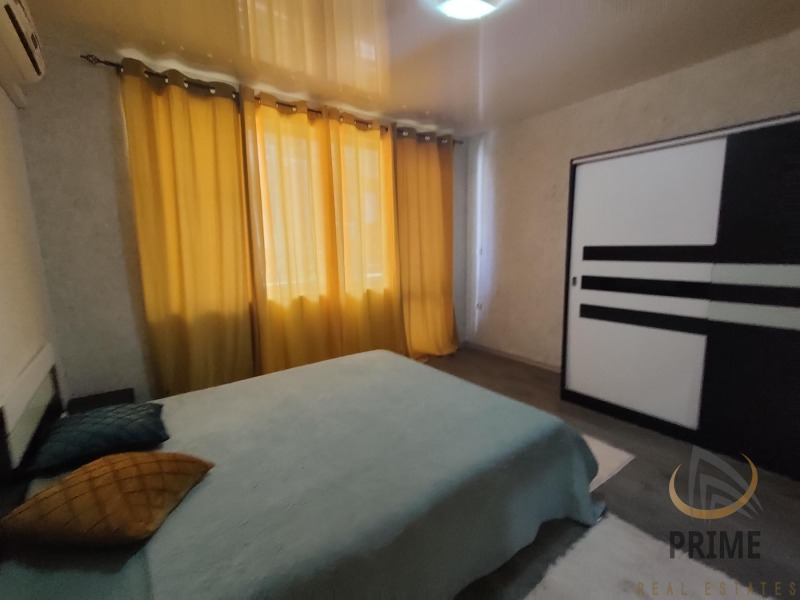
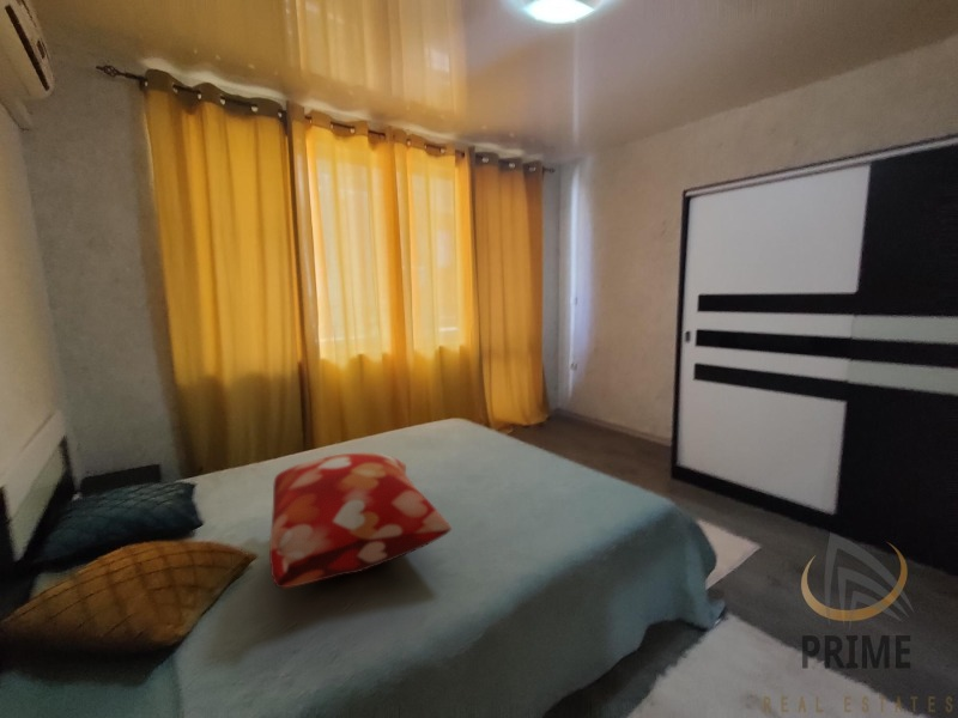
+ decorative pillow [268,451,453,589]
